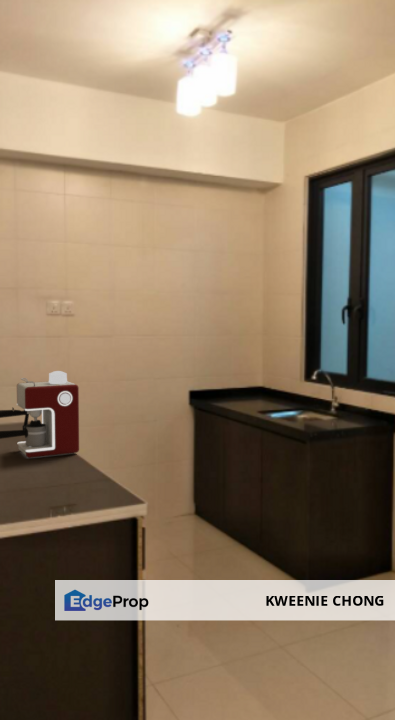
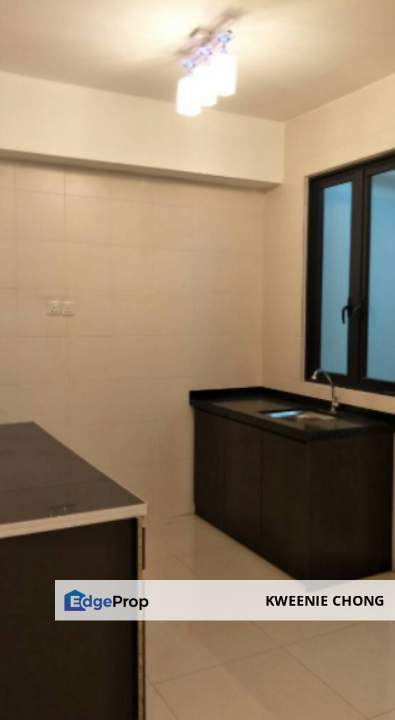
- coffee maker [0,370,80,459]
